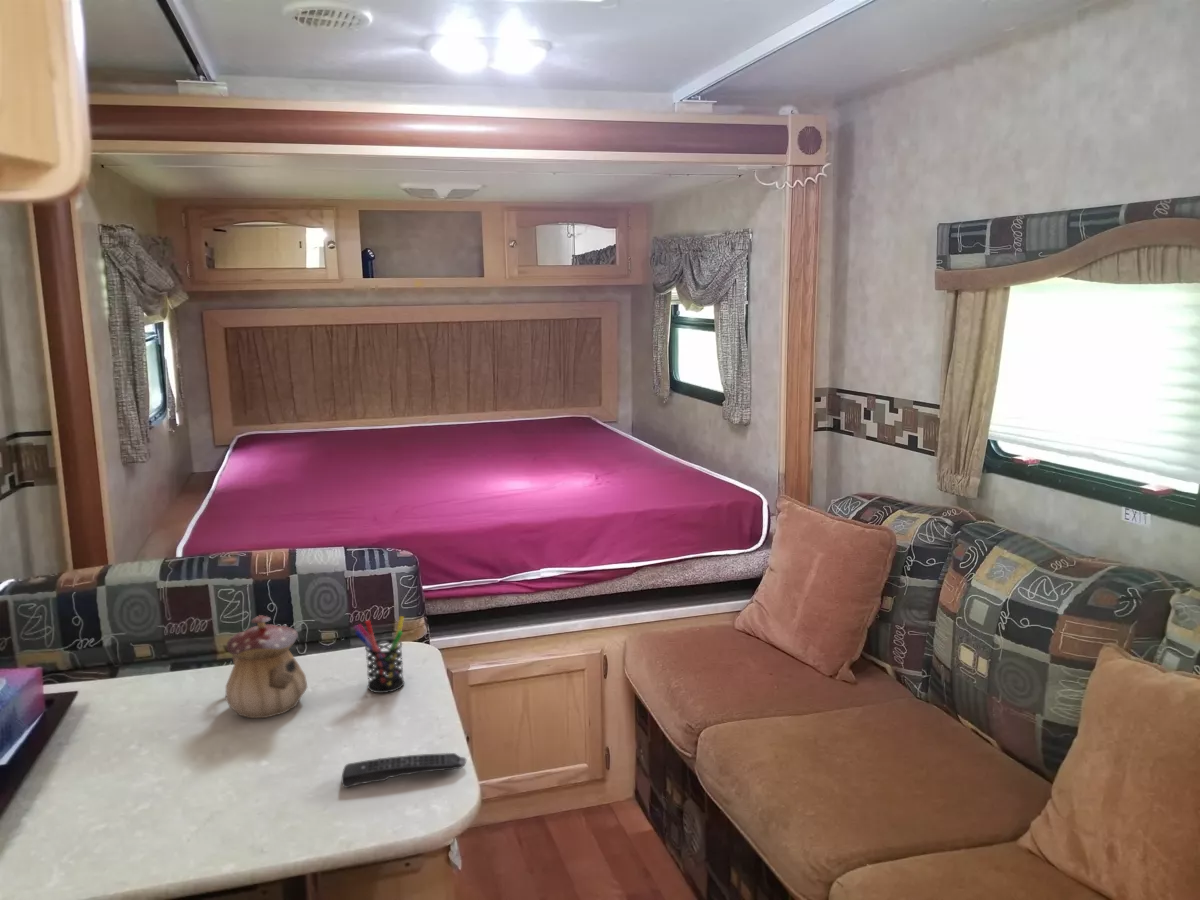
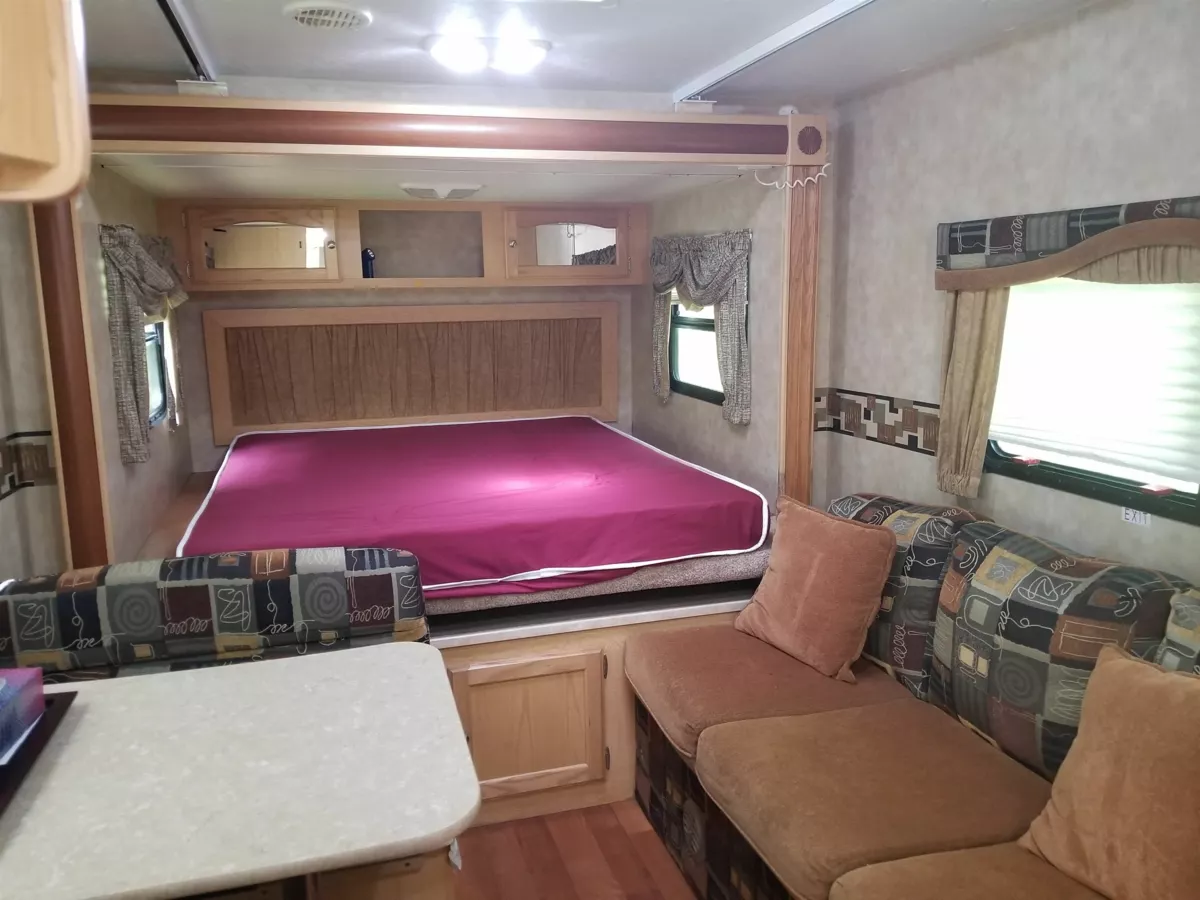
- teapot [225,614,308,719]
- pen holder [352,615,405,694]
- remote control [341,752,467,789]
